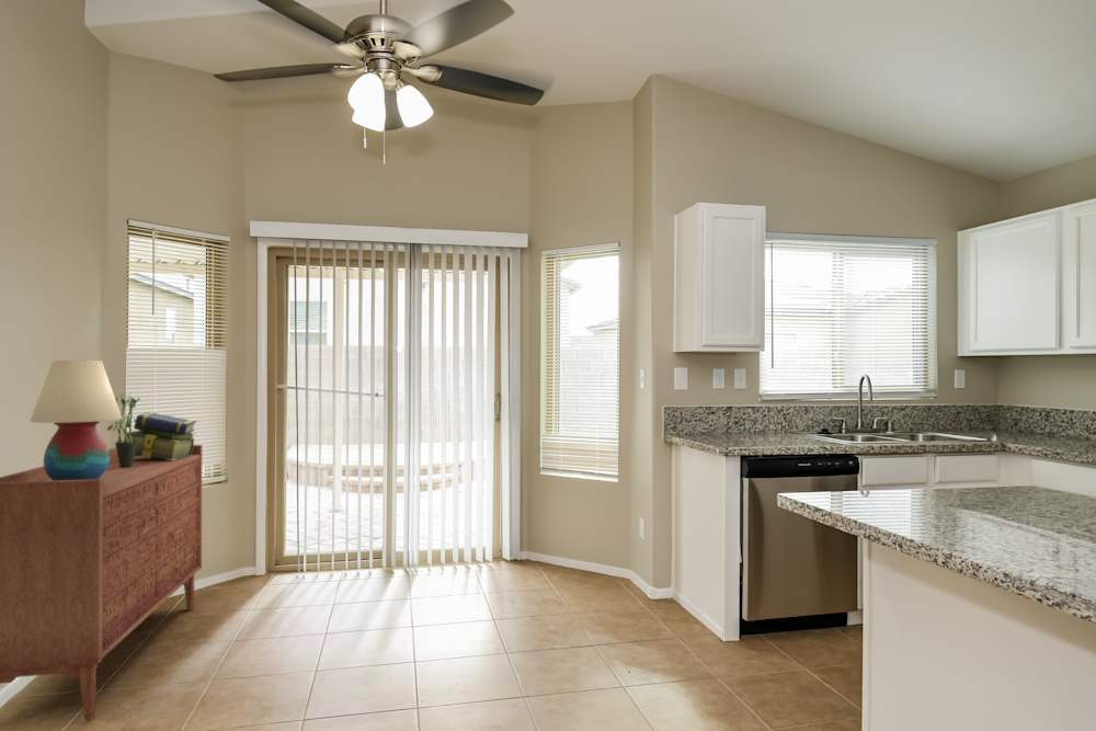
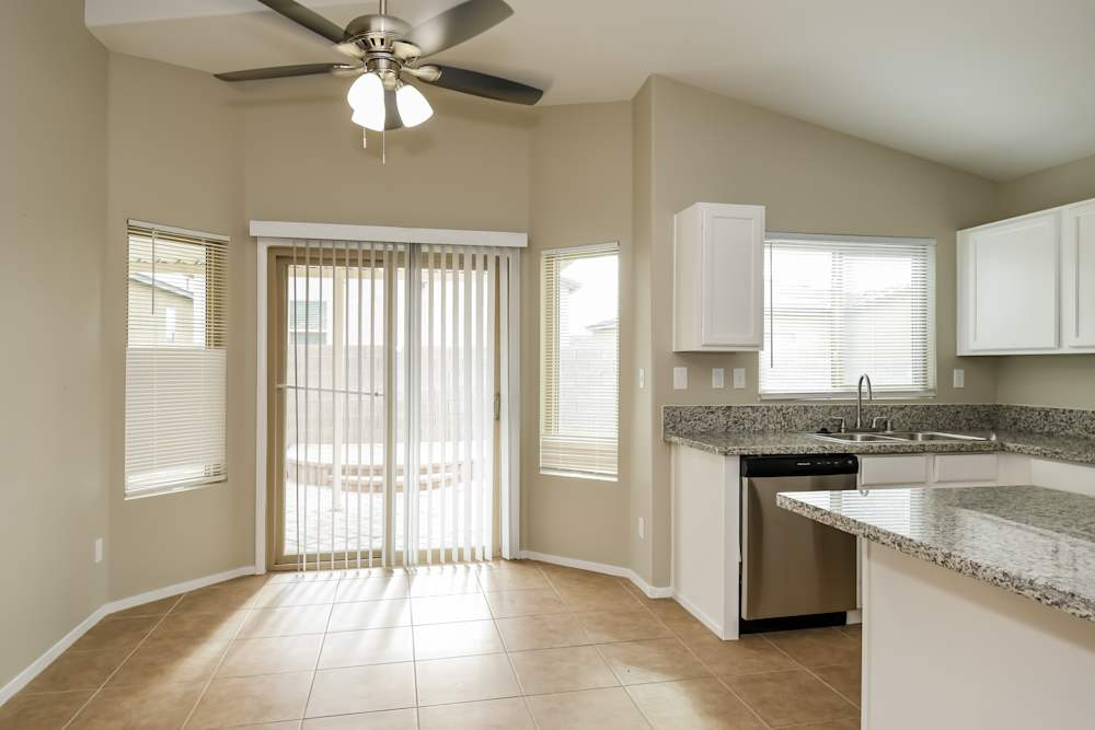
- table lamp [28,359,123,481]
- stack of books [123,411,198,461]
- potted plant [106,392,147,468]
- sideboard [0,444,204,722]
